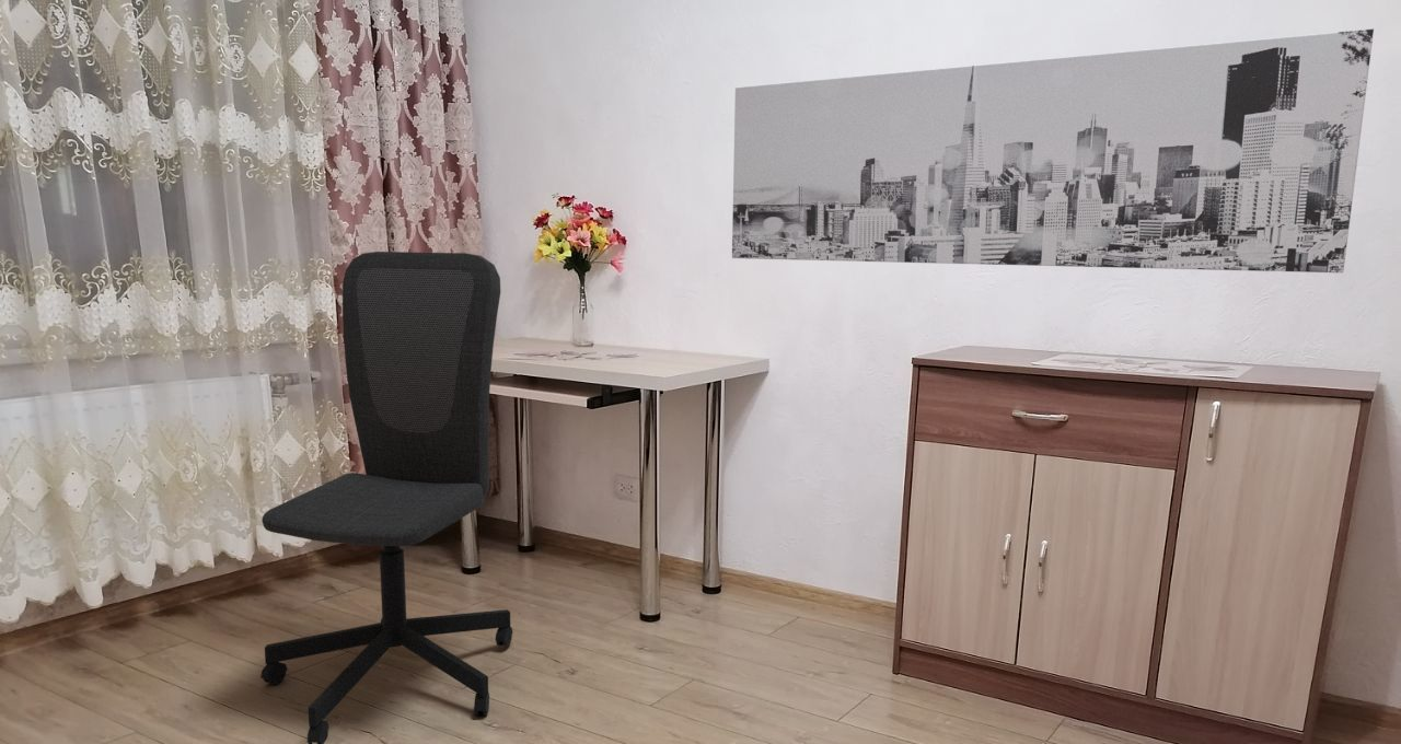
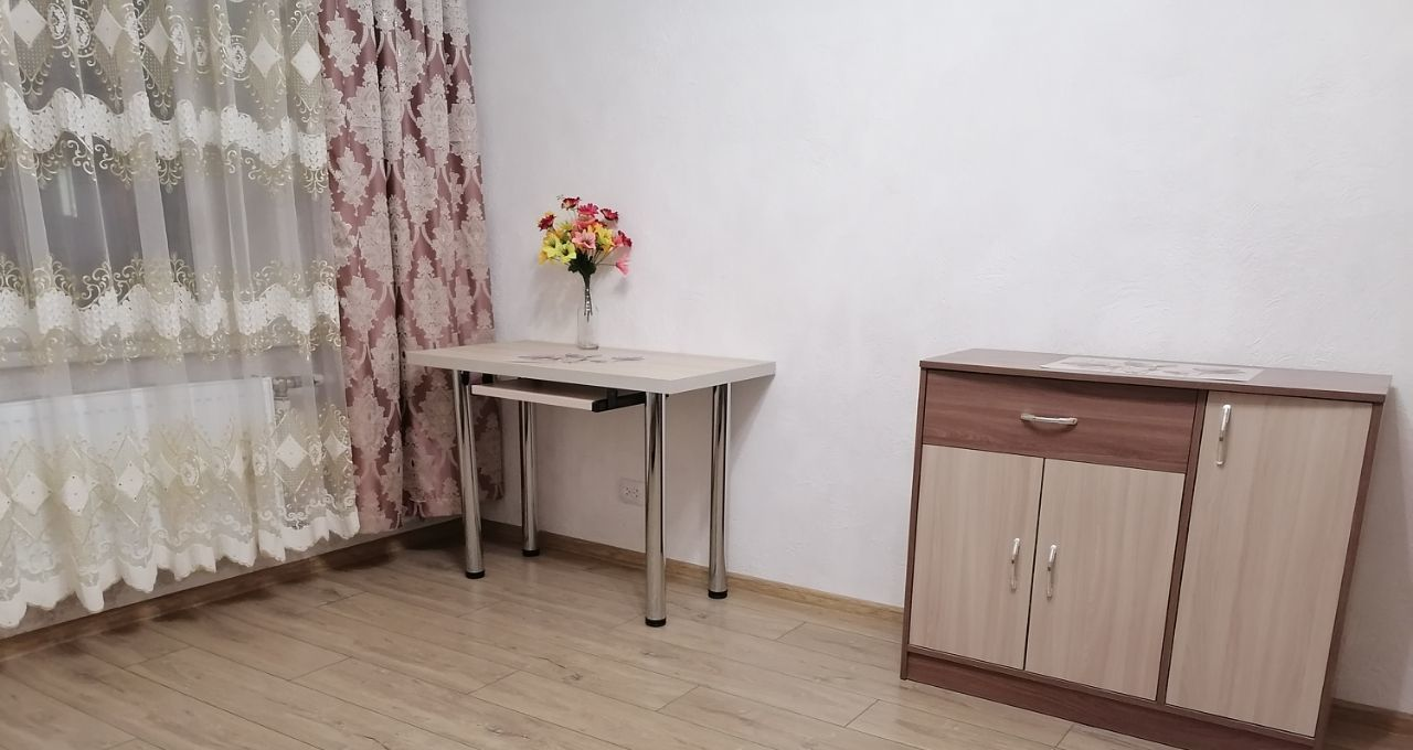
- office chair [259,251,513,744]
- wall art [731,28,1375,274]
